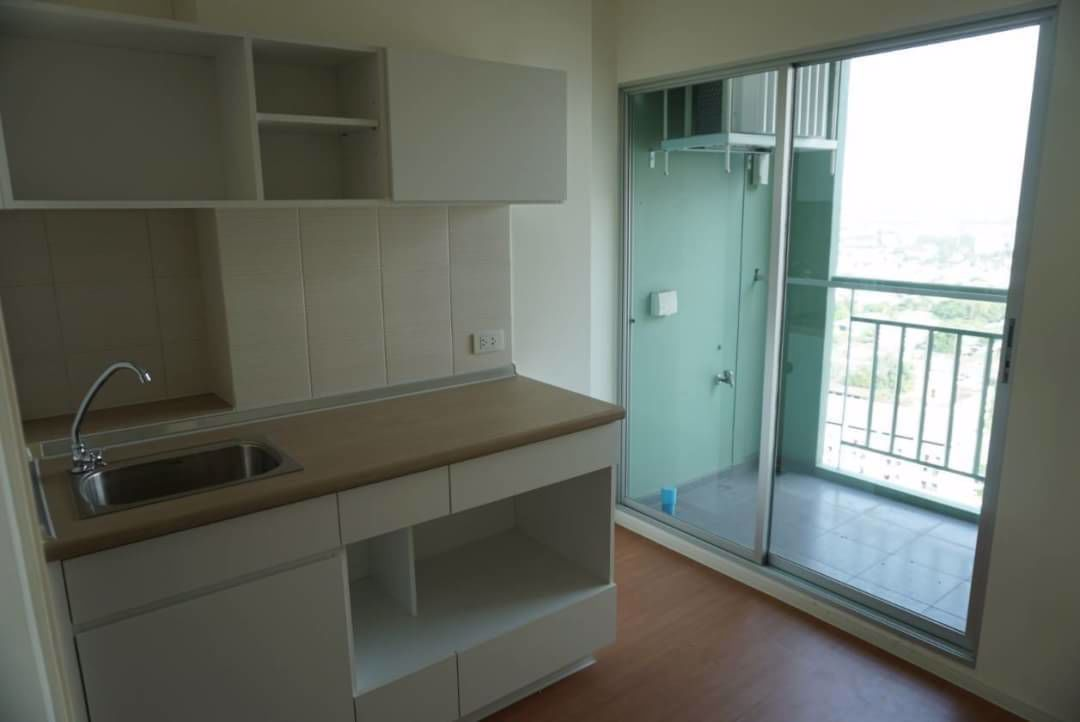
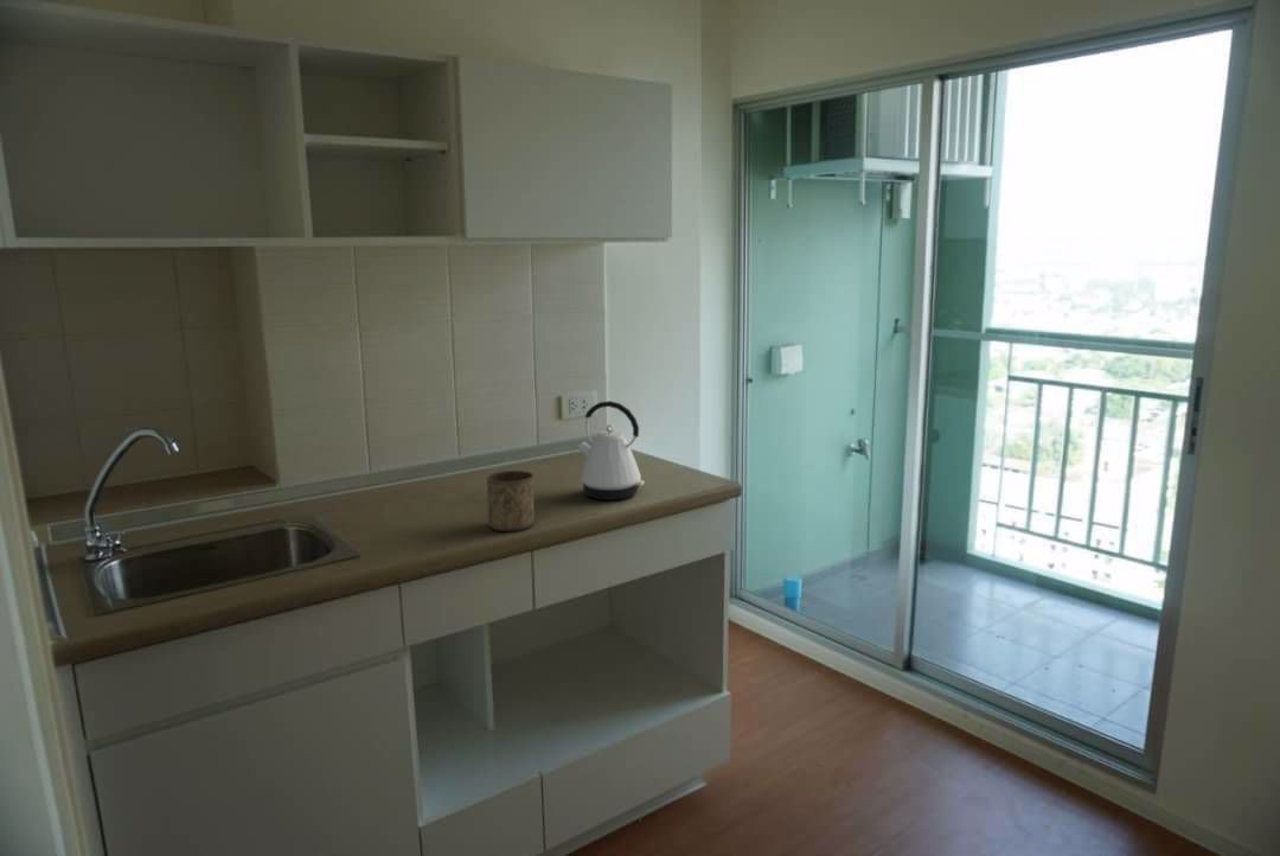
+ cup [486,469,536,532]
+ kettle [575,400,646,502]
